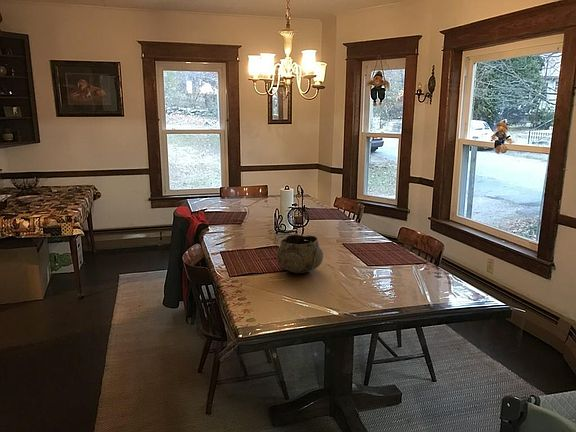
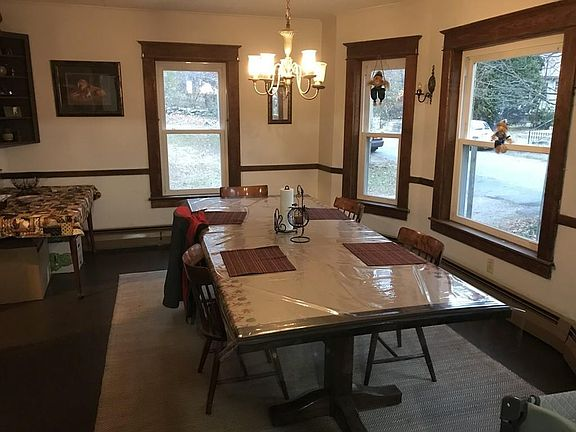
- decorative bowl [276,234,324,274]
